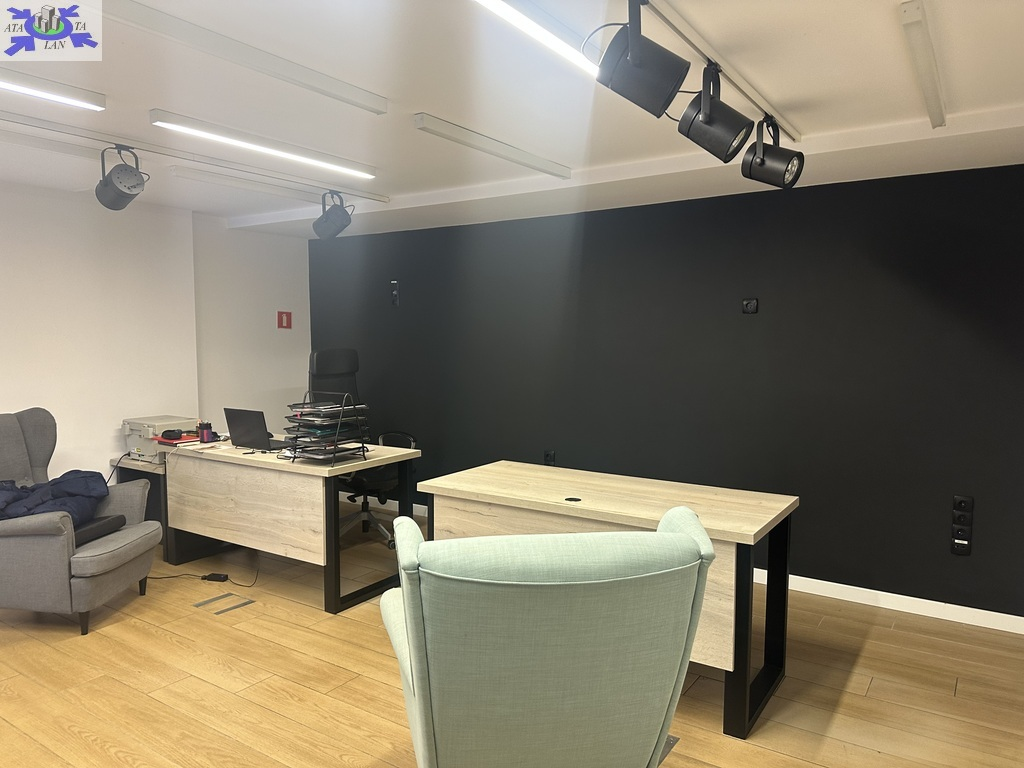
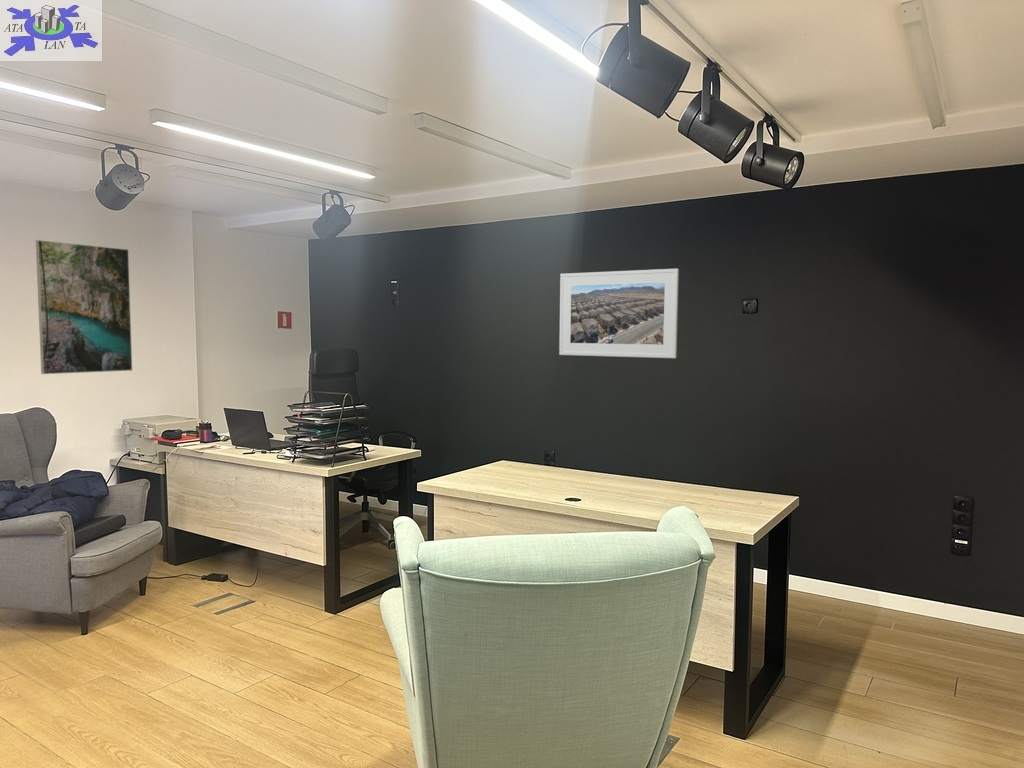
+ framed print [558,268,680,359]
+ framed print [35,239,133,375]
